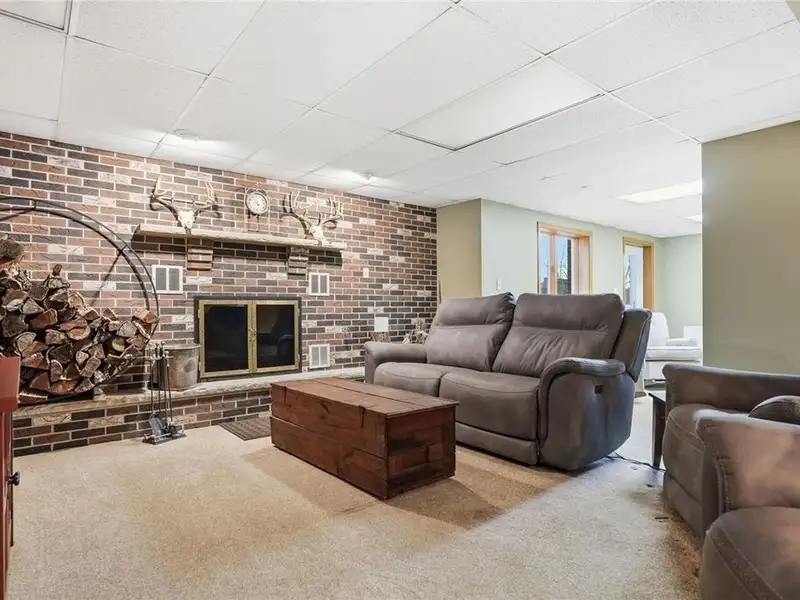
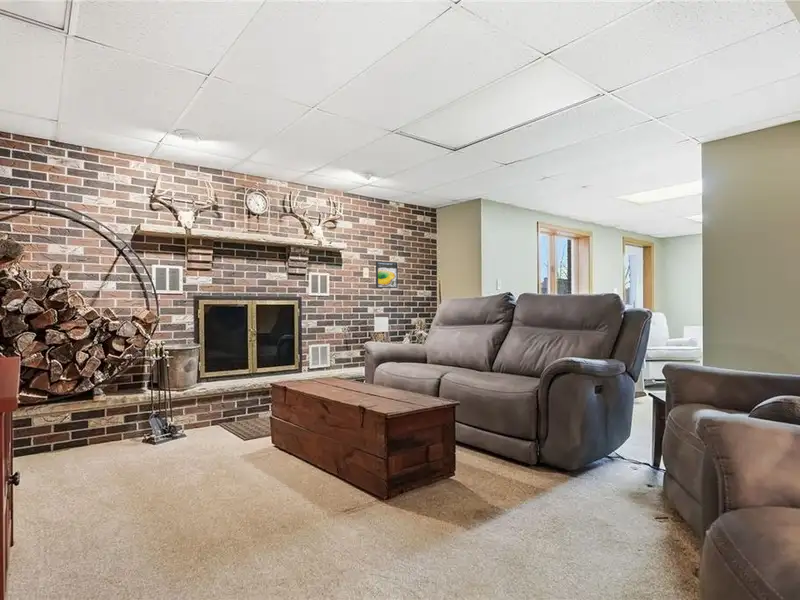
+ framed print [375,260,399,289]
